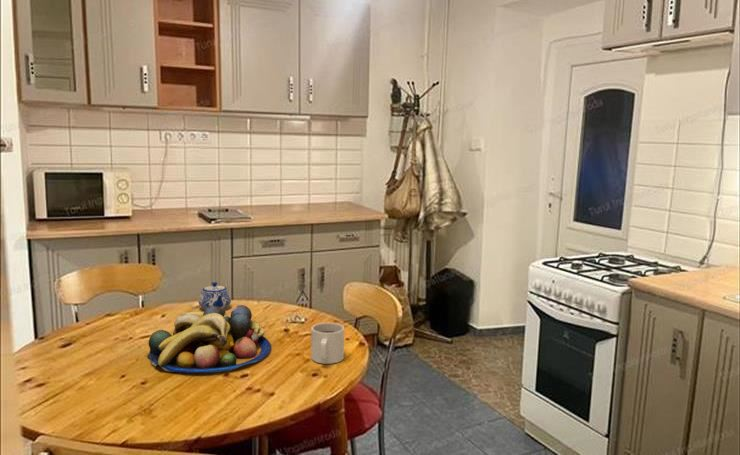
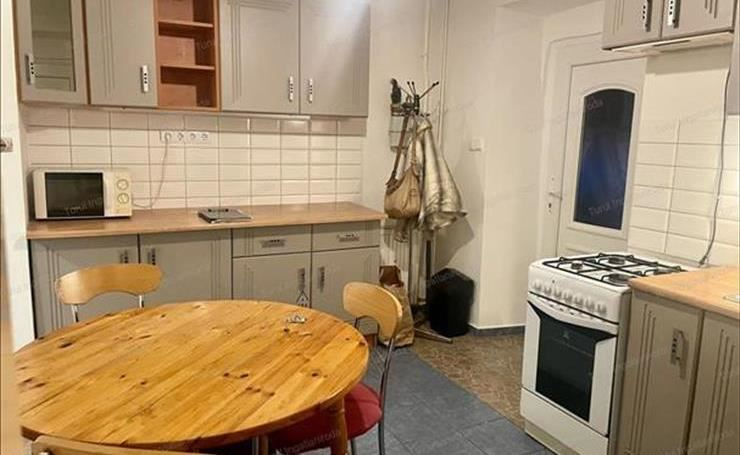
- mug [310,322,345,365]
- fruit bowl [146,304,272,373]
- teapot [197,281,232,310]
